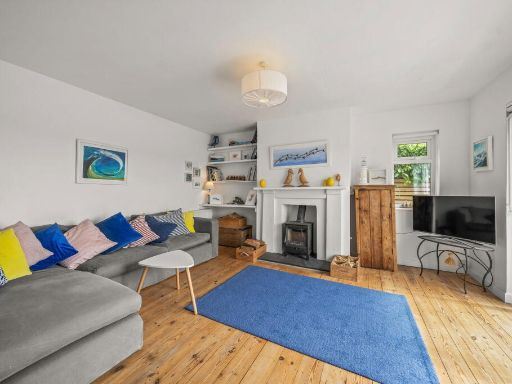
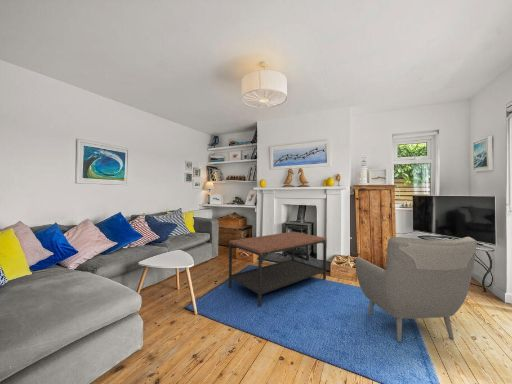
+ armchair [355,236,478,343]
+ coffee table [228,231,328,308]
